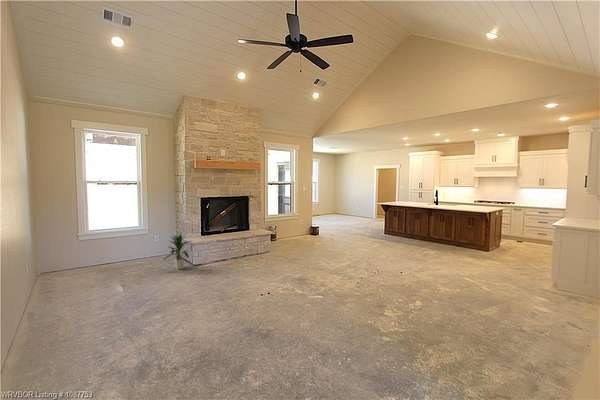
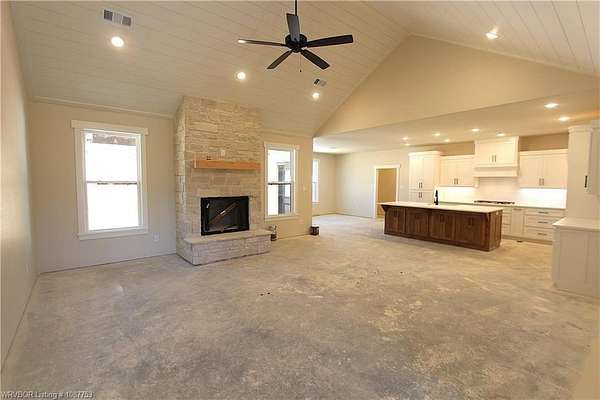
- indoor plant [163,234,193,270]
